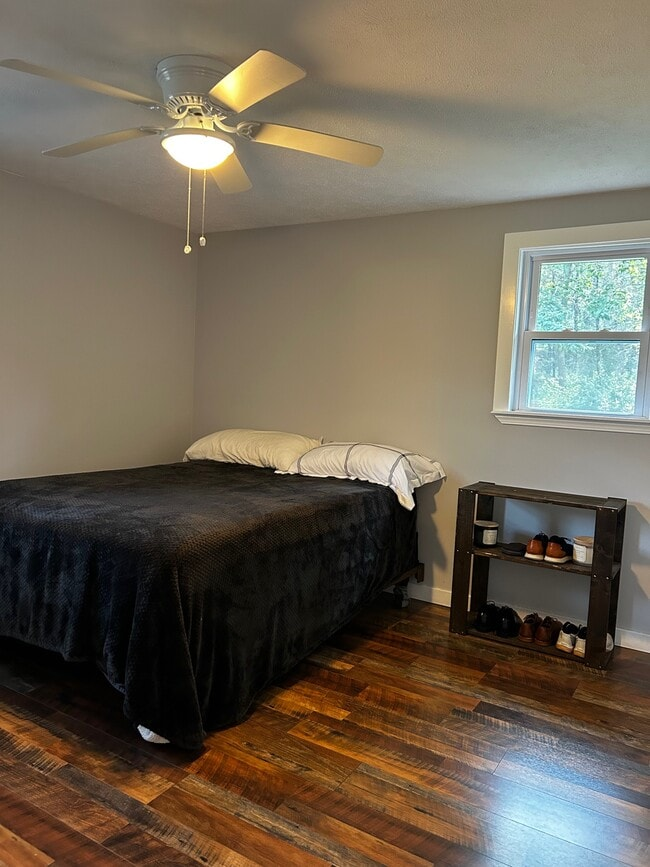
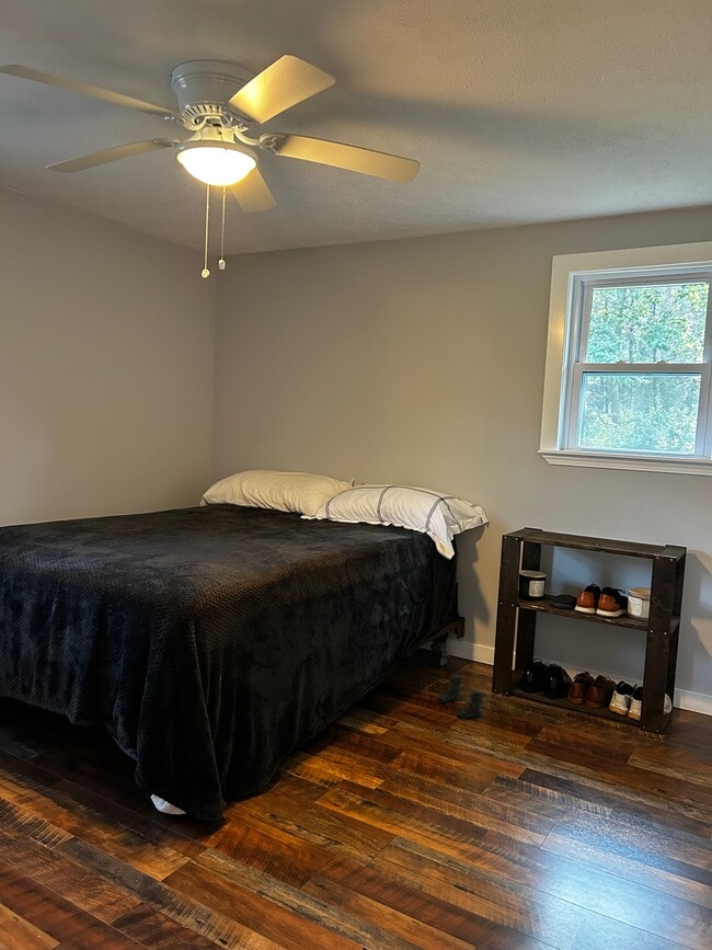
+ boots [436,675,485,721]
